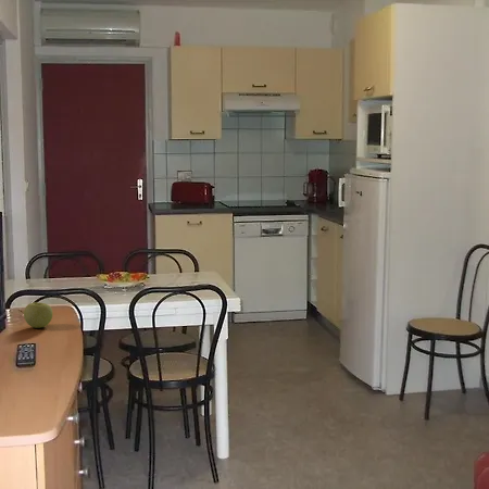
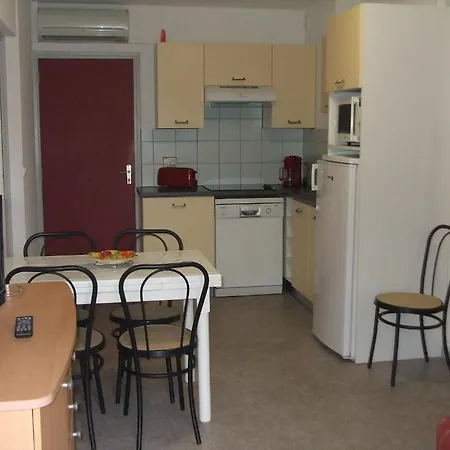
- apple [23,301,53,329]
